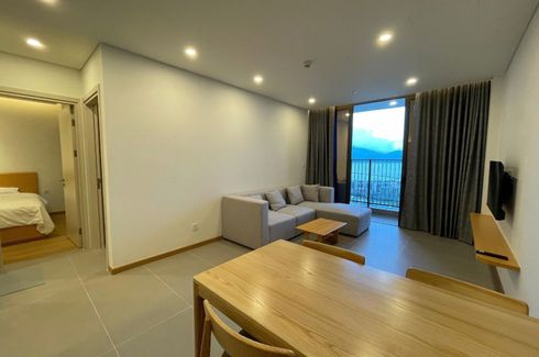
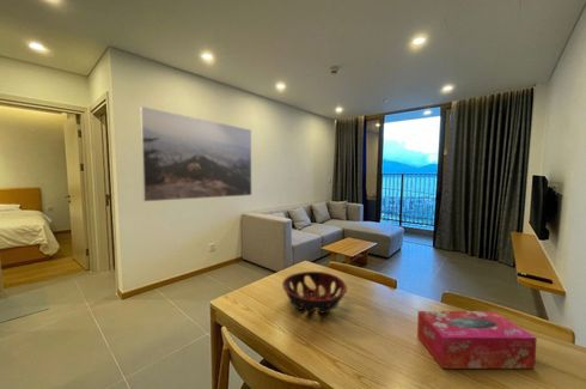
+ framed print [139,105,252,202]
+ tissue box [416,310,538,370]
+ decorative bowl [281,271,348,315]
